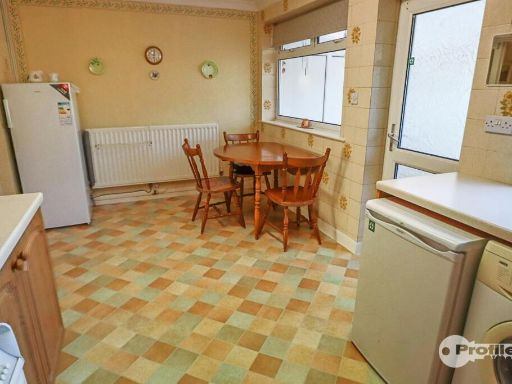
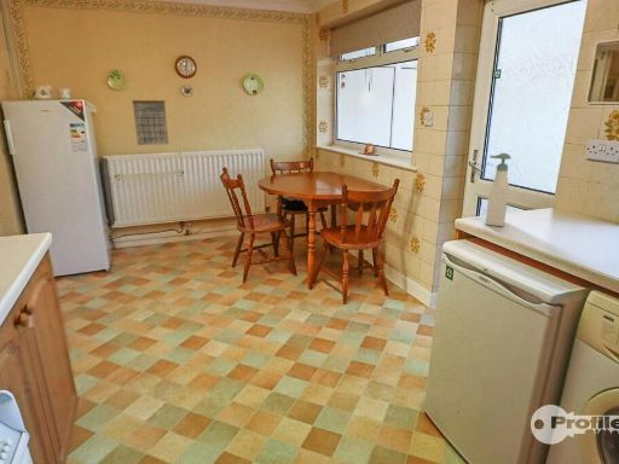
+ calendar [131,93,169,146]
+ soap bottle [484,152,513,227]
